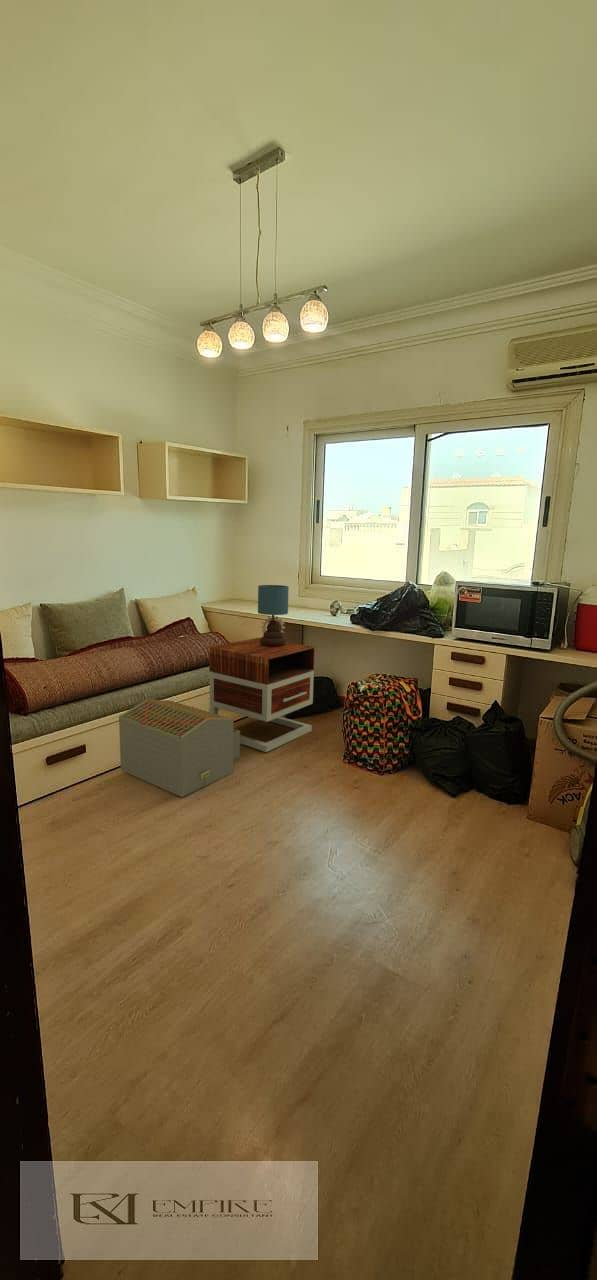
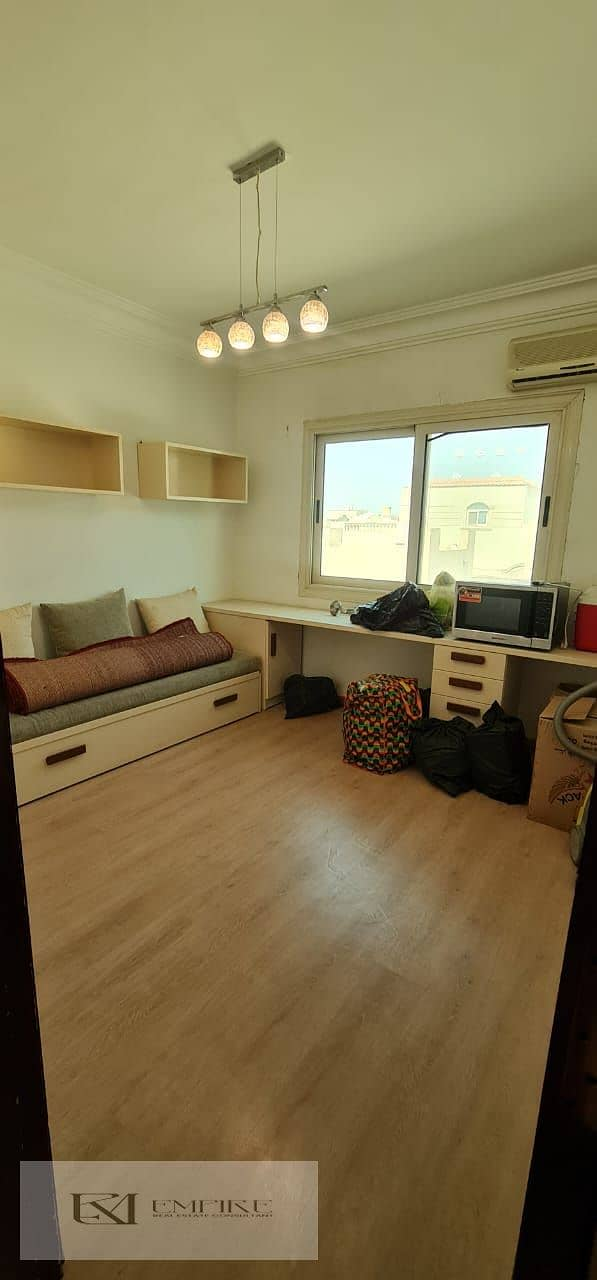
- architectural model [118,699,241,798]
- table lamp [257,584,290,647]
- nightstand [208,637,316,753]
